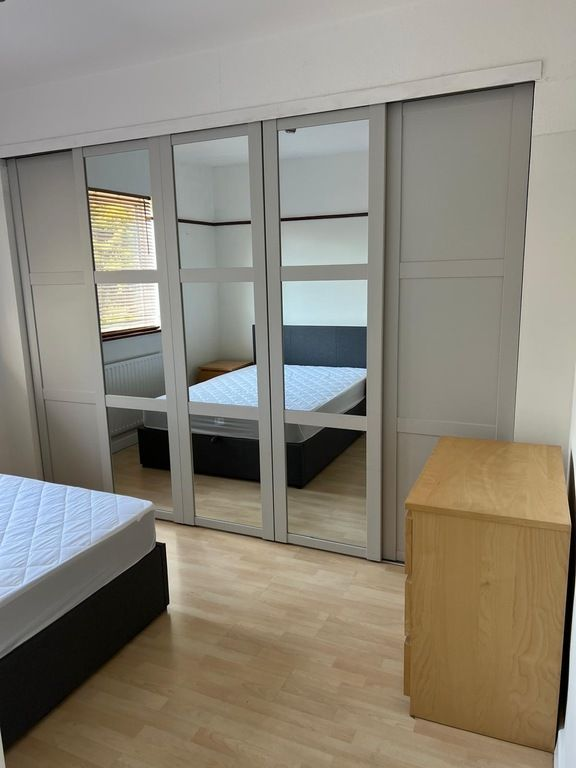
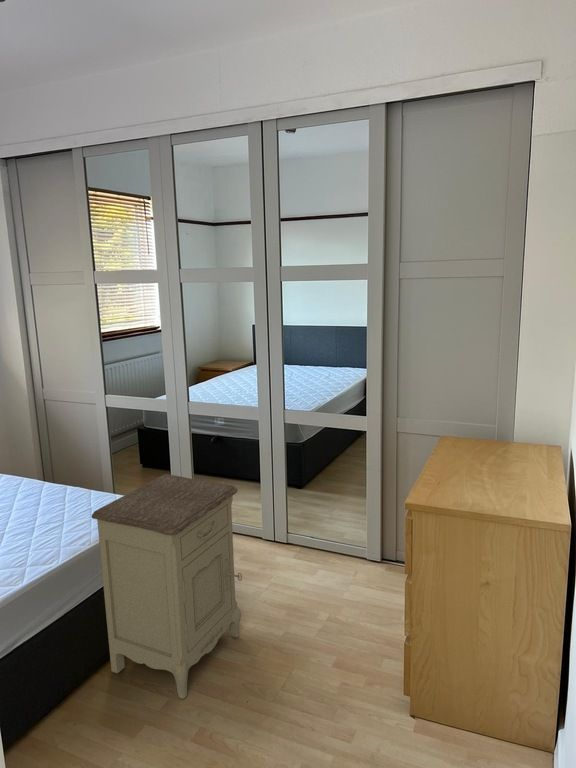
+ nightstand [91,473,243,700]
